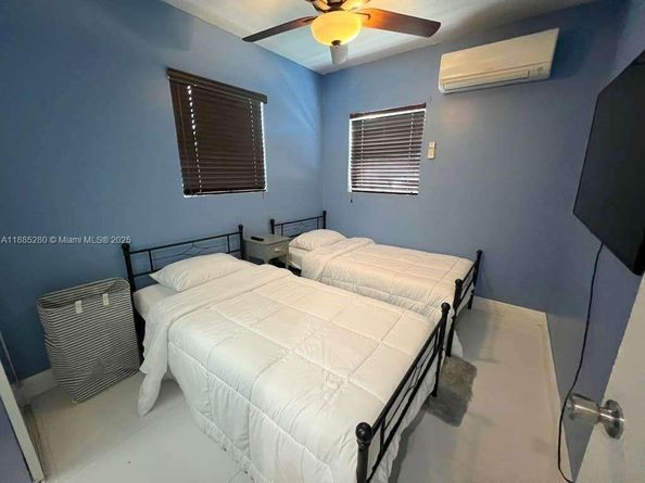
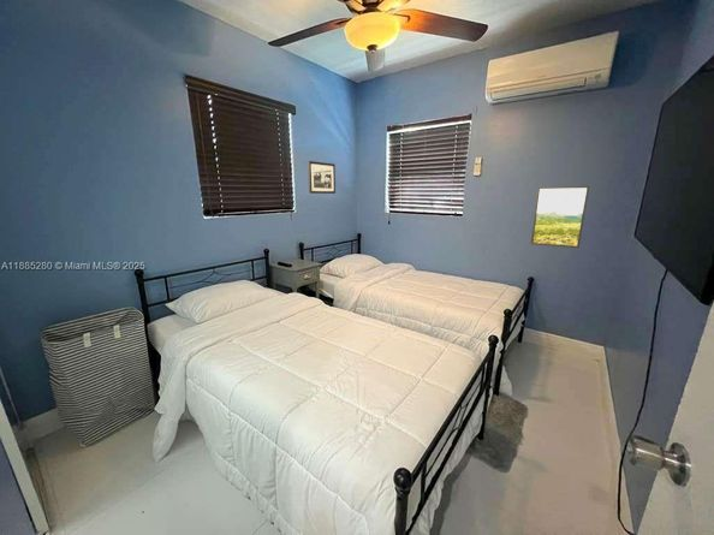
+ picture frame [307,160,337,195]
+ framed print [530,185,590,249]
